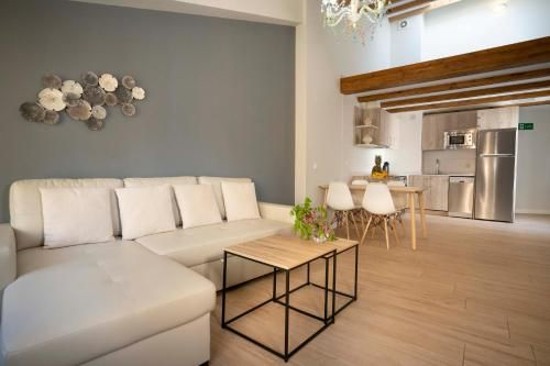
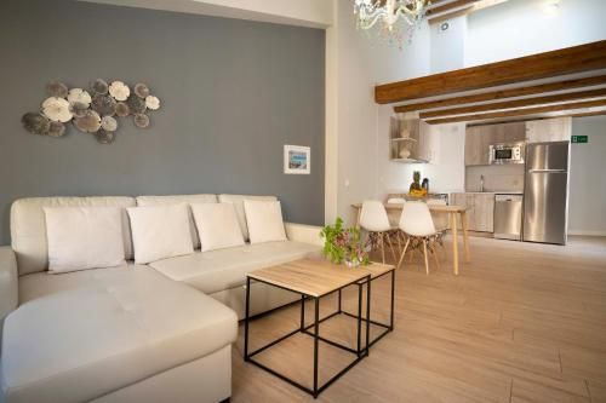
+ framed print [282,144,311,175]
